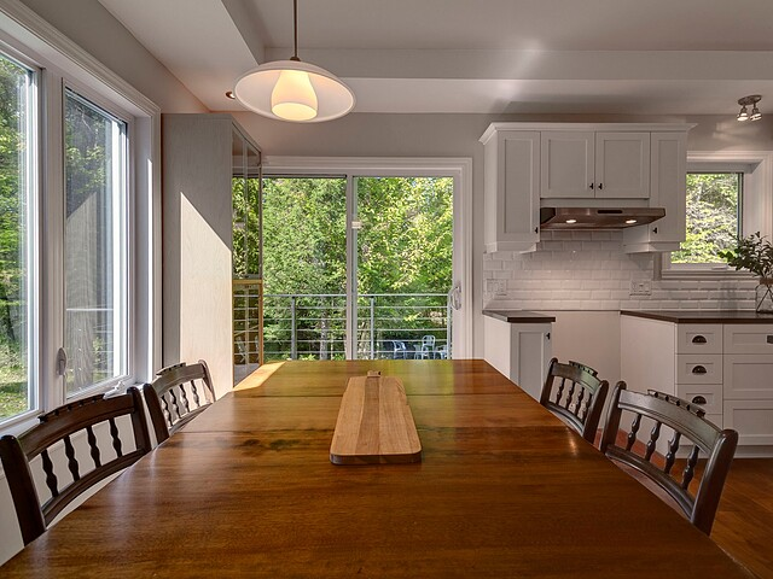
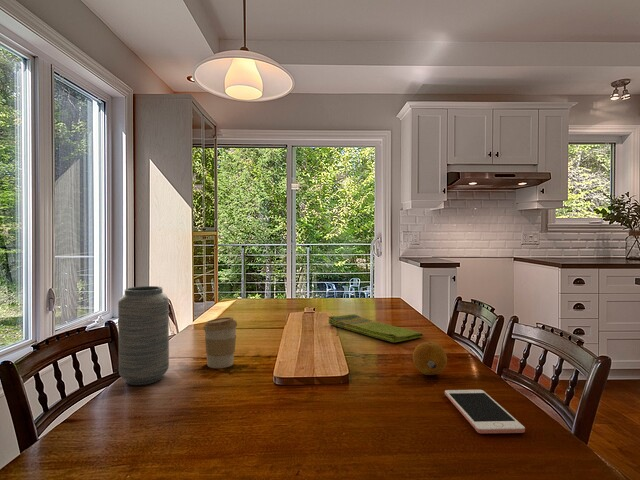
+ dish towel [328,313,424,343]
+ fruit [412,341,448,376]
+ vase [117,285,170,386]
+ cell phone [444,389,526,434]
+ coffee cup [202,316,238,369]
